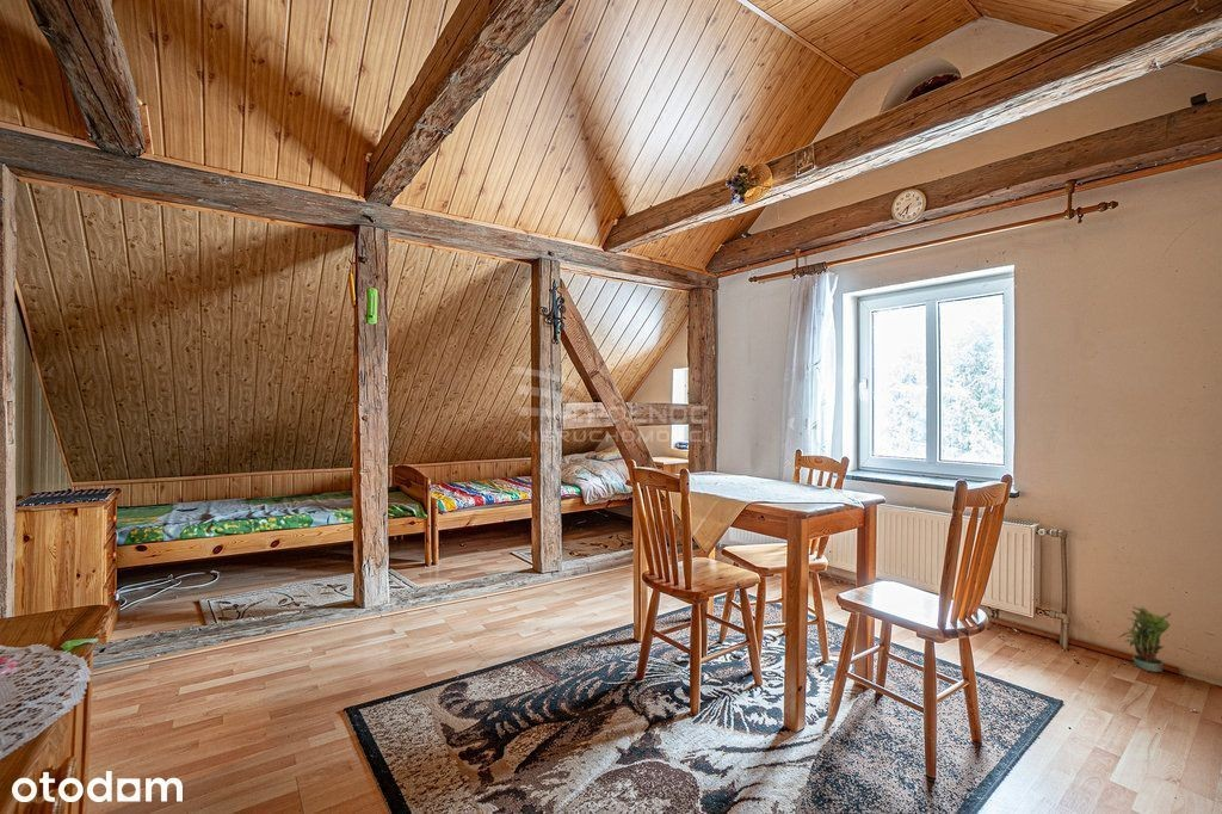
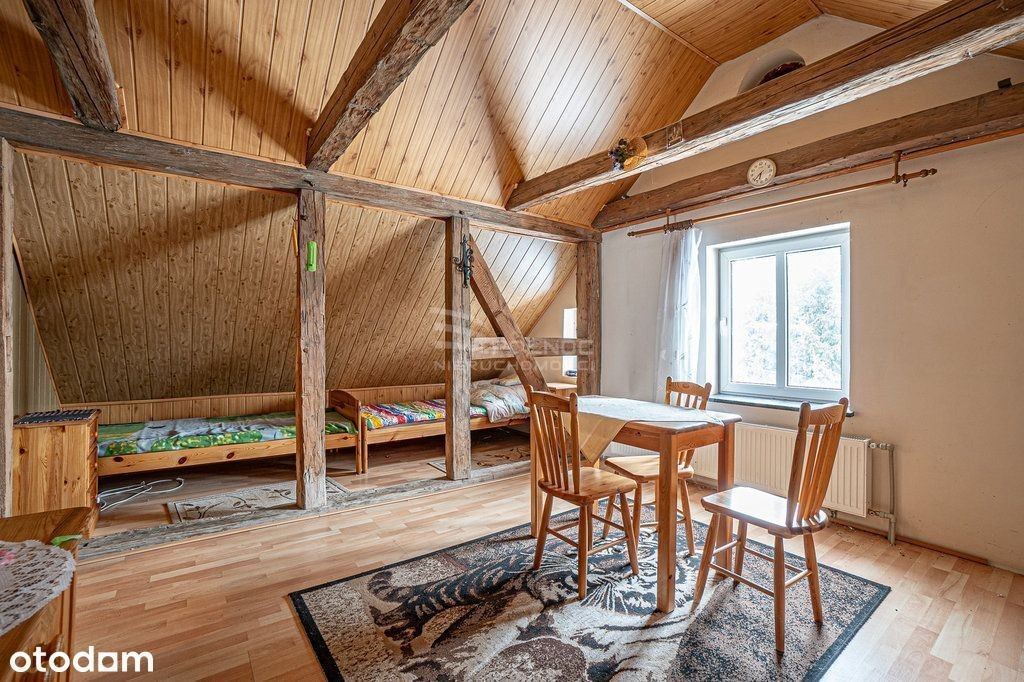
- potted plant [1118,605,1172,673]
